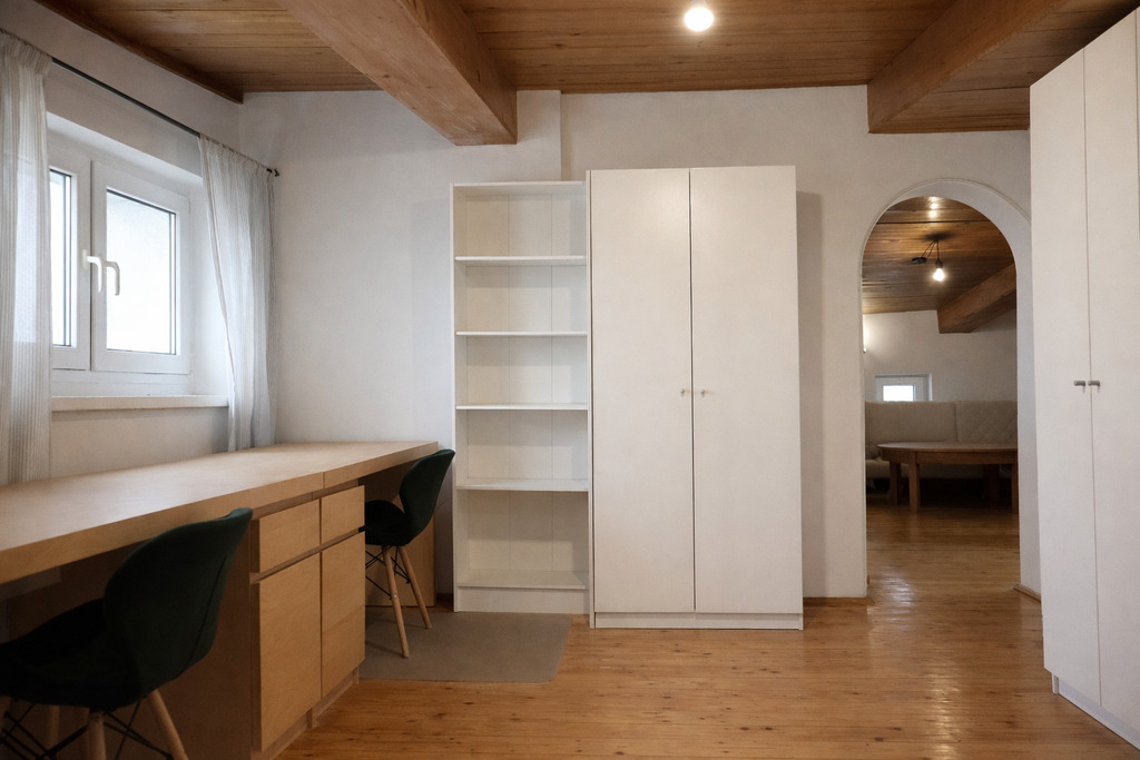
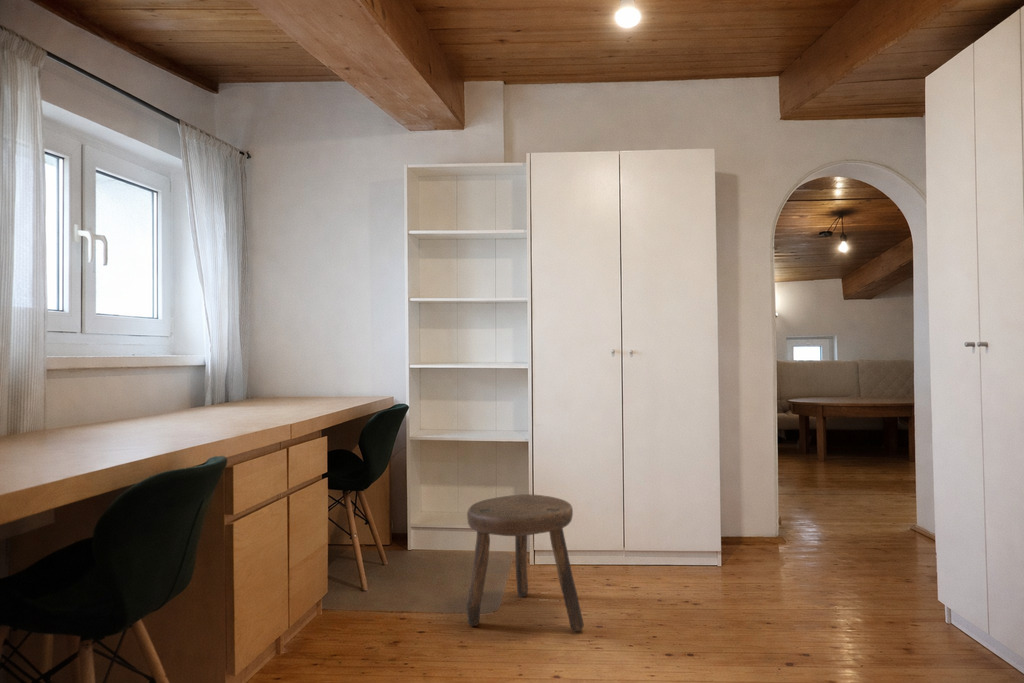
+ stool [465,493,585,632]
